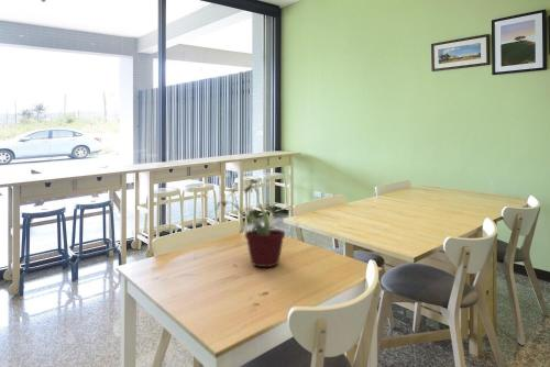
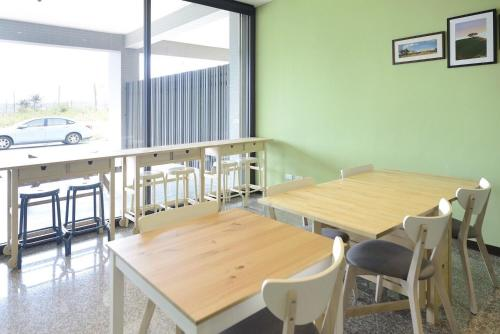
- potted plant [212,178,287,268]
